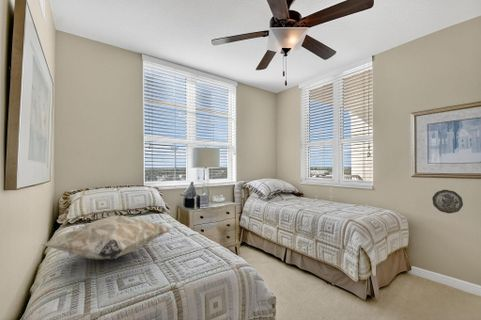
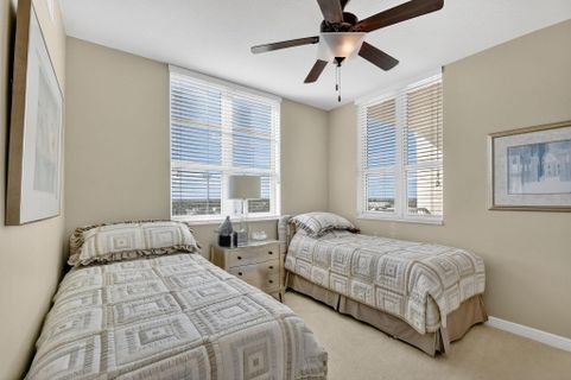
- decorative plate [431,189,464,214]
- decorative pillow [42,215,171,260]
